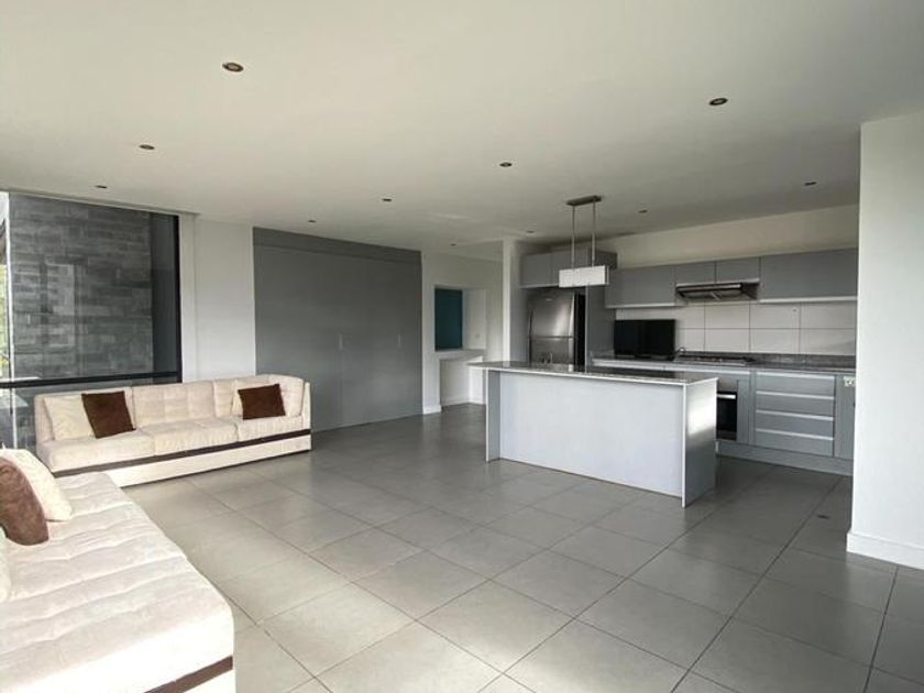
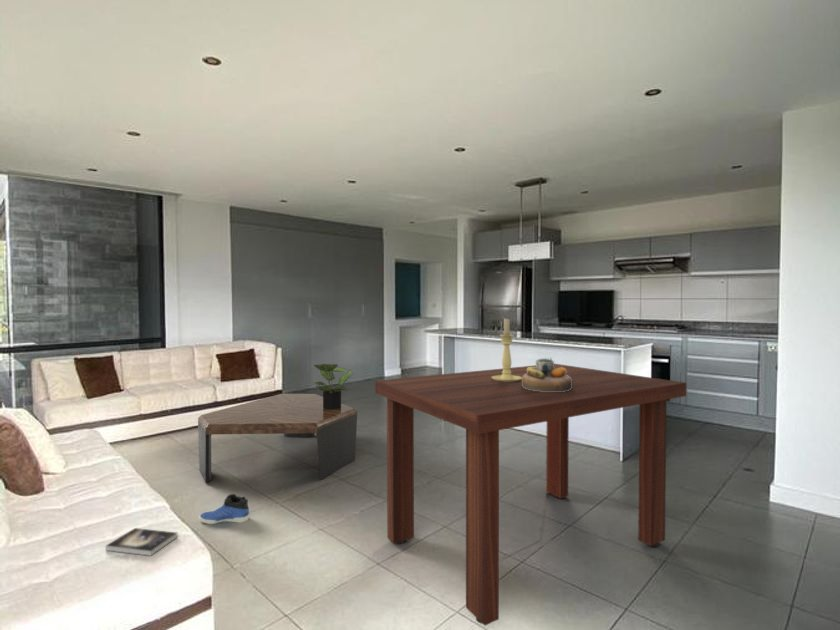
+ coffee table [197,393,358,483]
+ potted plant [313,363,353,410]
+ candle holder [492,317,522,382]
+ decorative bowl [522,357,572,392]
+ sneaker [198,493,250,525]
+ dining table [374,363,687,626]
+ book [104,527,179,557]
